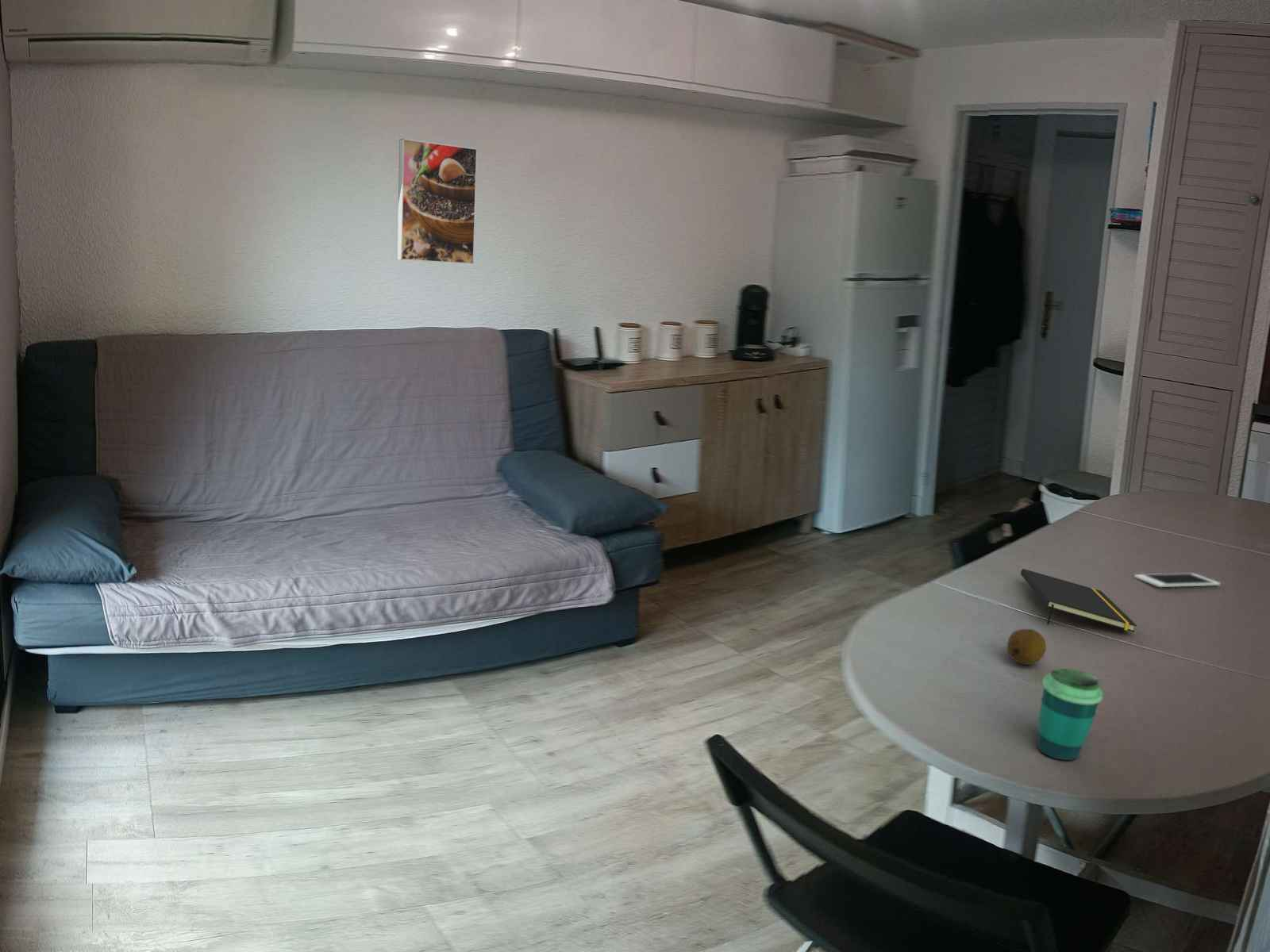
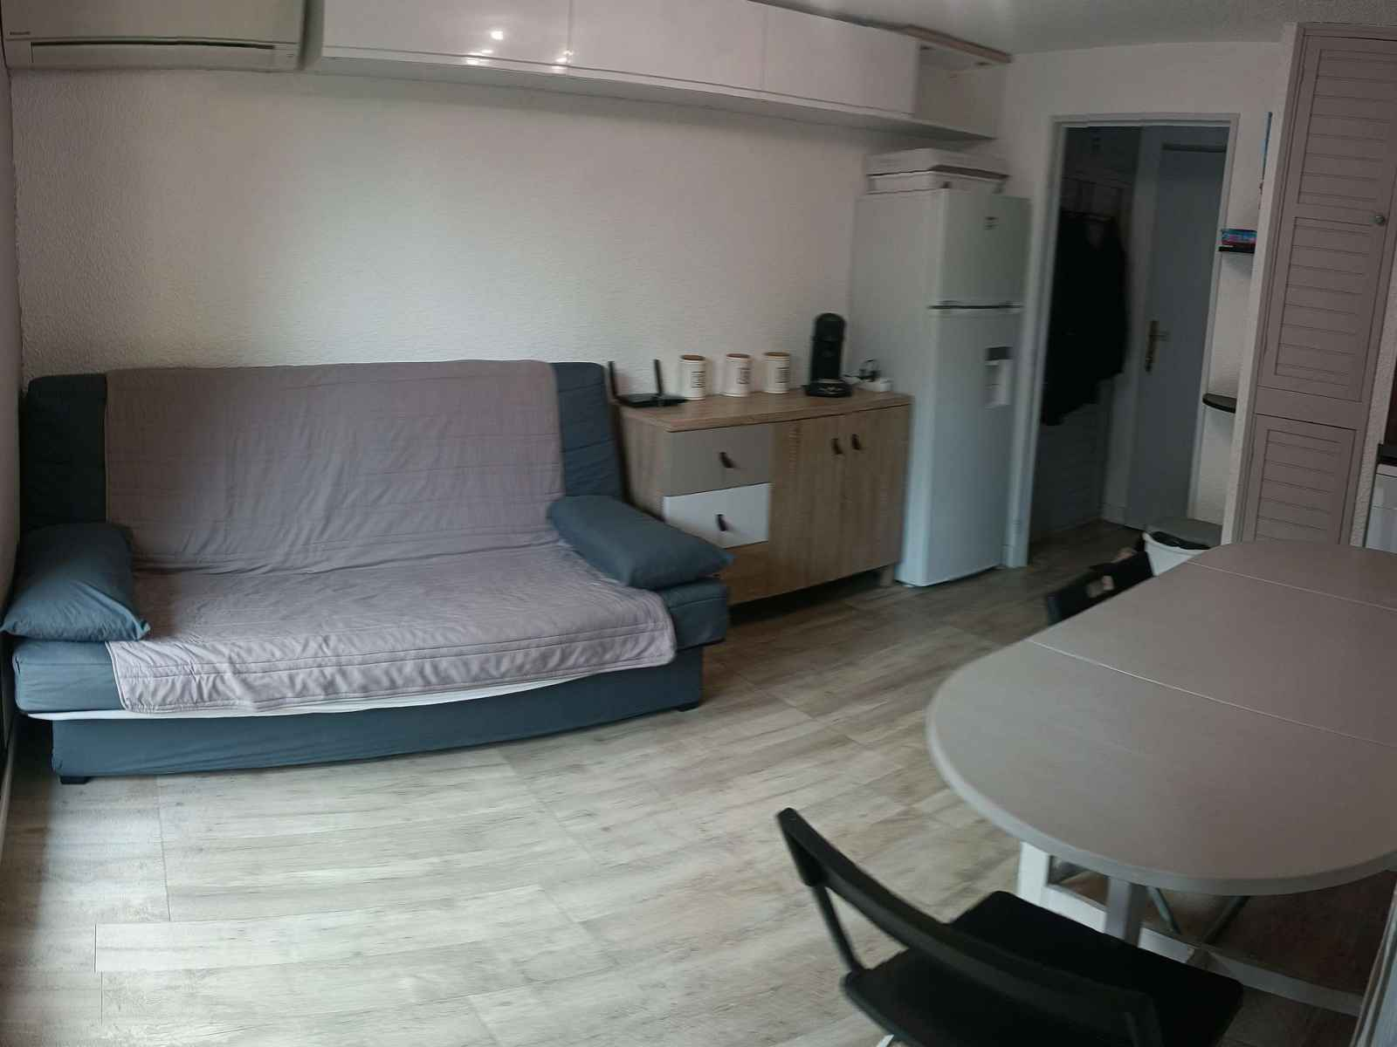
- notepad [1020,568,1137,633]
- fruit [1006,628,1047,666]
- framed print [397,138,478,265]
- cup [1037,668,1103,761]
- cell phone [1133,573,1221,588]
